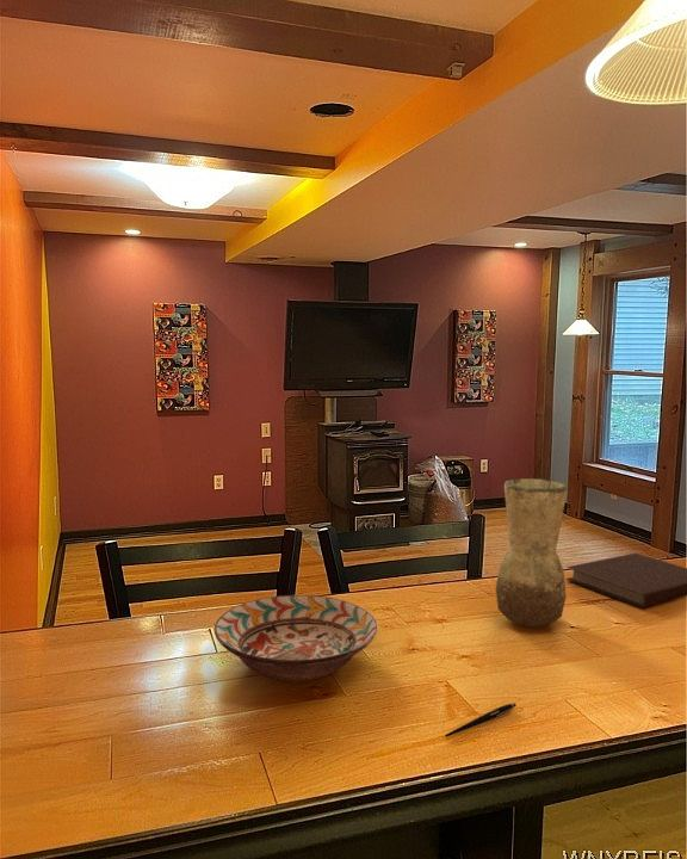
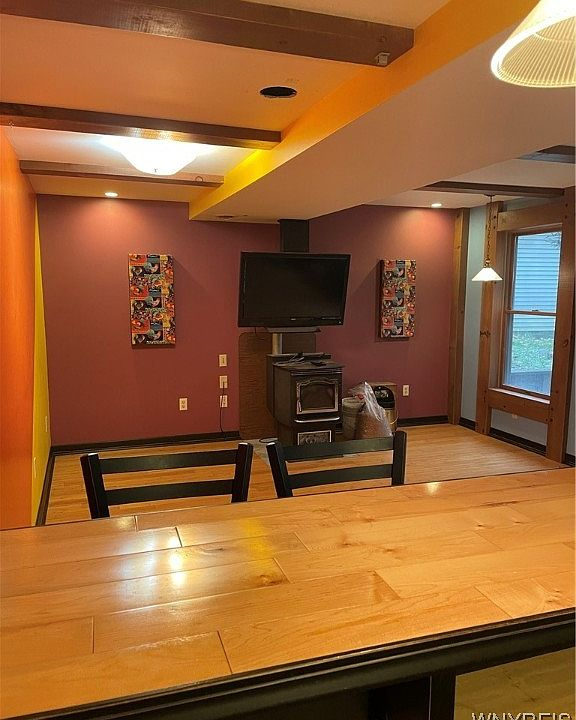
- decorative bowl [212,594,379,682]
- vase [495,477,569,629]
- pen [444,703,516,739]
- notebook [565,552,687,608]
